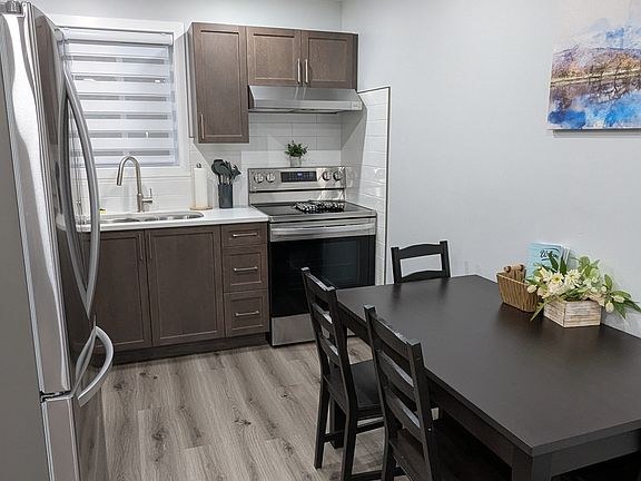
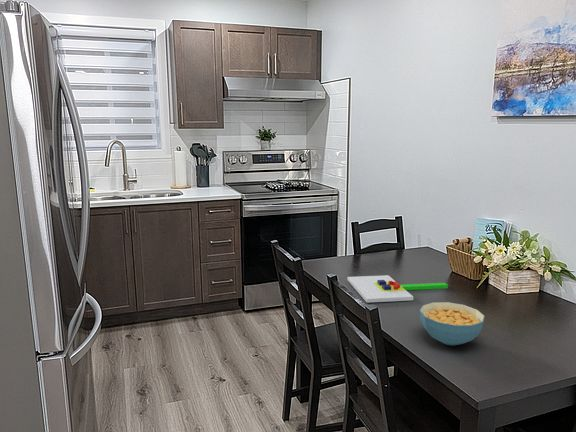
+ cereal bowl [419,301,486,346]
+ chopping board [347,274,449,304]
